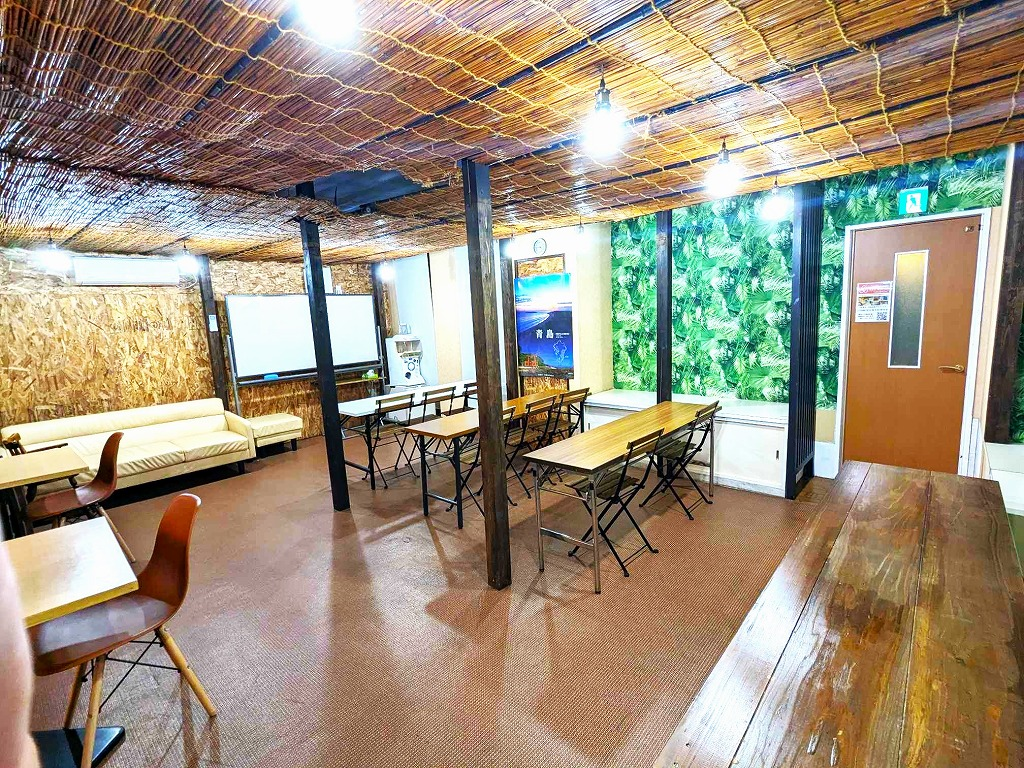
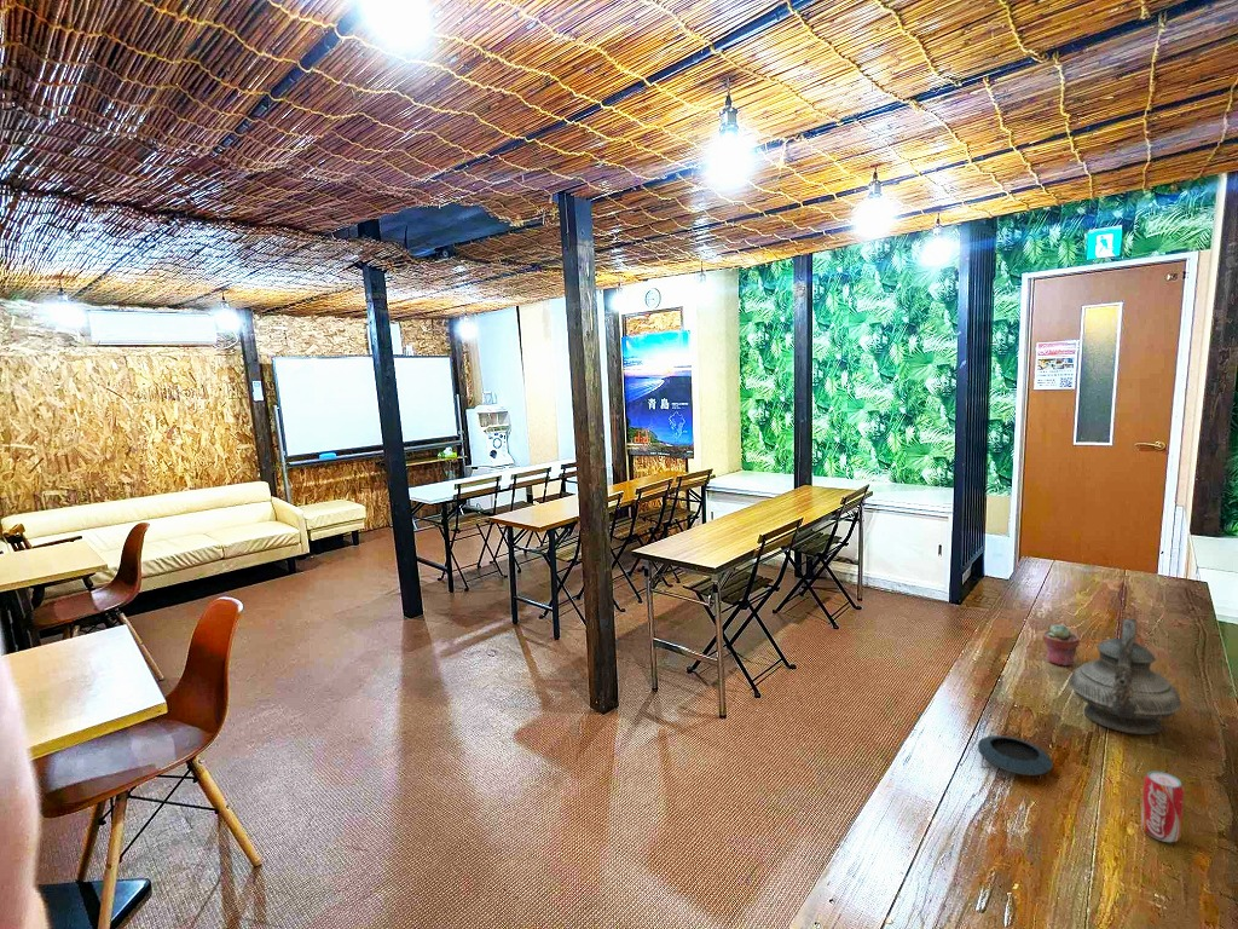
+ potted succulent [1042,623,1081,667]
+ teapot [1068,617,1184,735]
+ saucer [977,734,1054,777]
+ beverage can [1140,771,1185,843]
